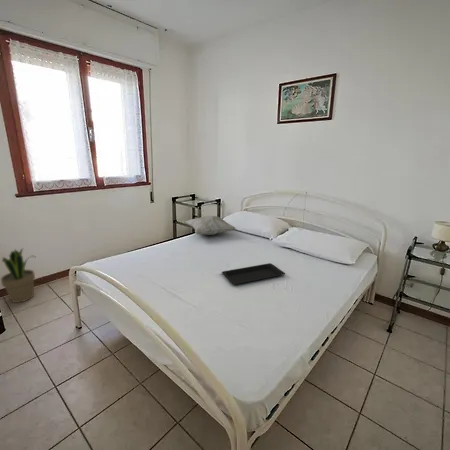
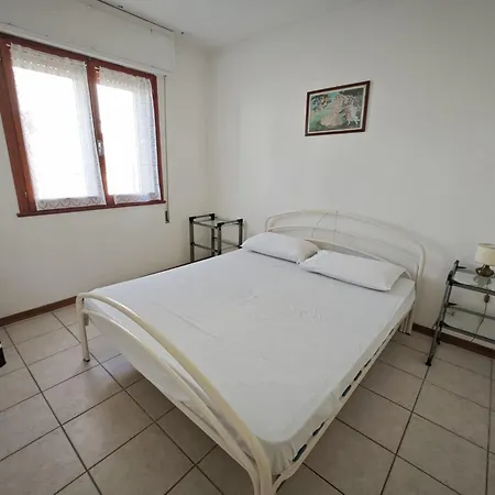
- potted plant [0,247,36,304]
- serving tray [221,262,286,286]
- decorative pillow [185,215,237,236]
